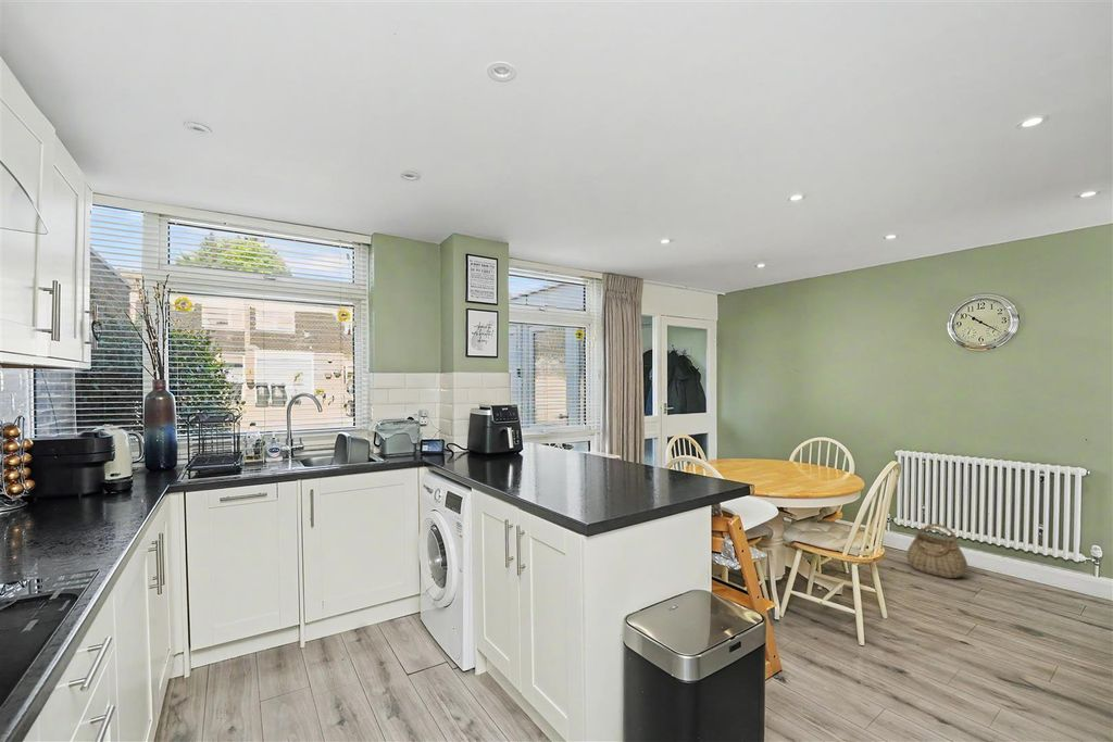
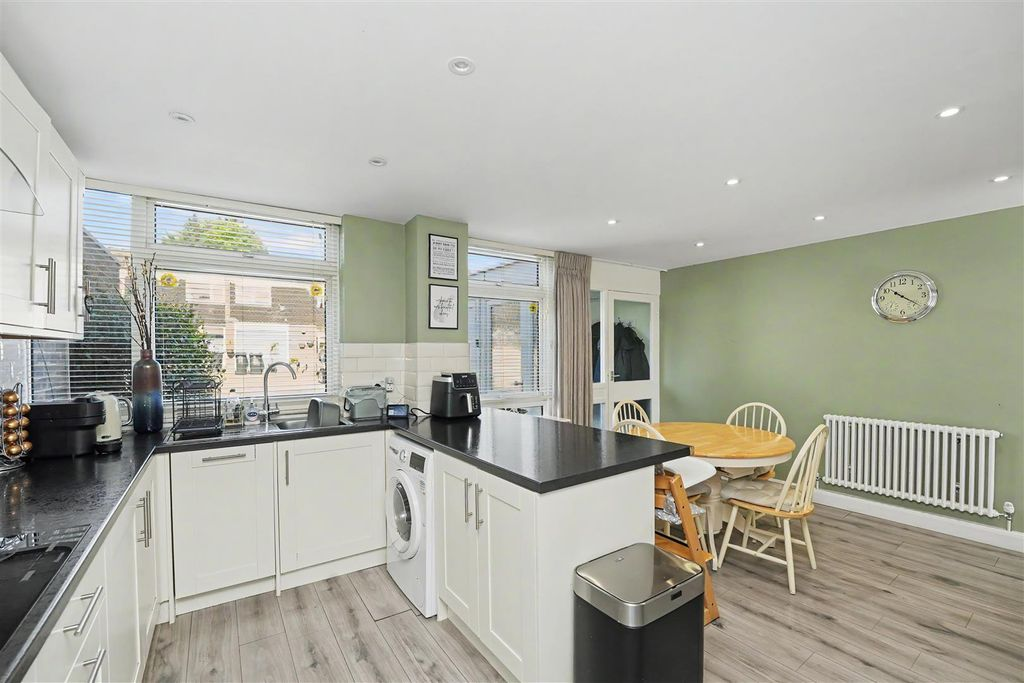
- basket [905,523,968,579]
